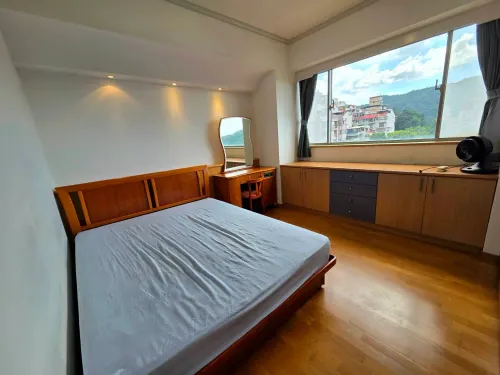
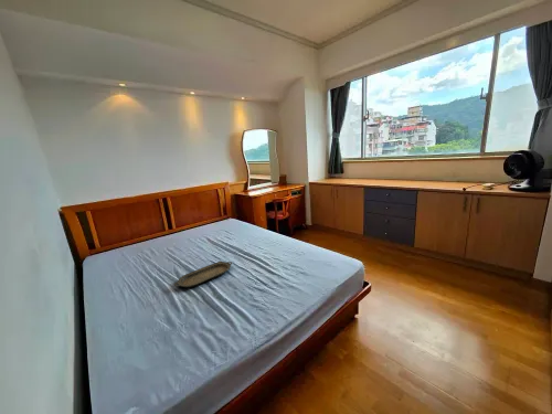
+ serving tray [173,261,233,288]
